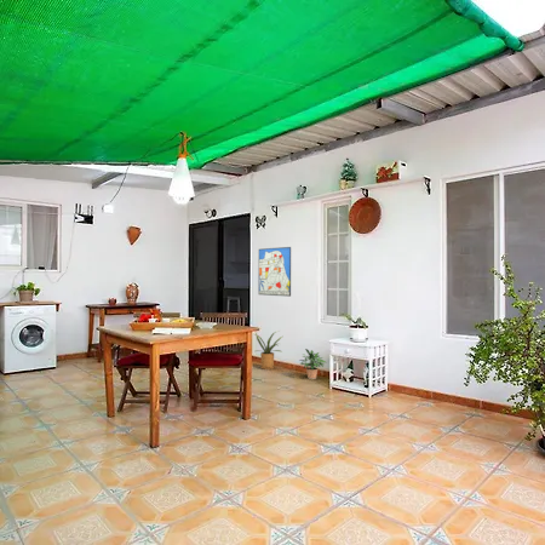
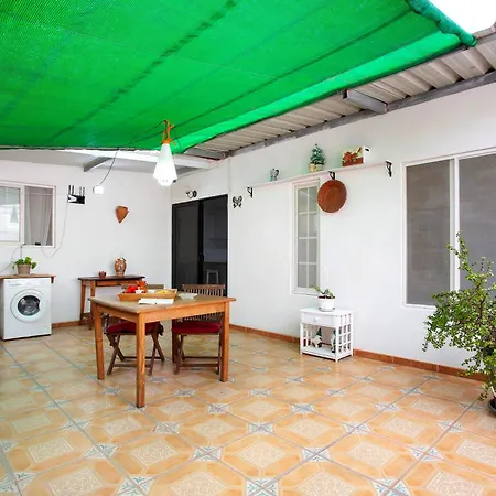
- house plant [254,329,283,371]
- potted plant [298,348,327,380]
- wall art [258,246,292,298]
